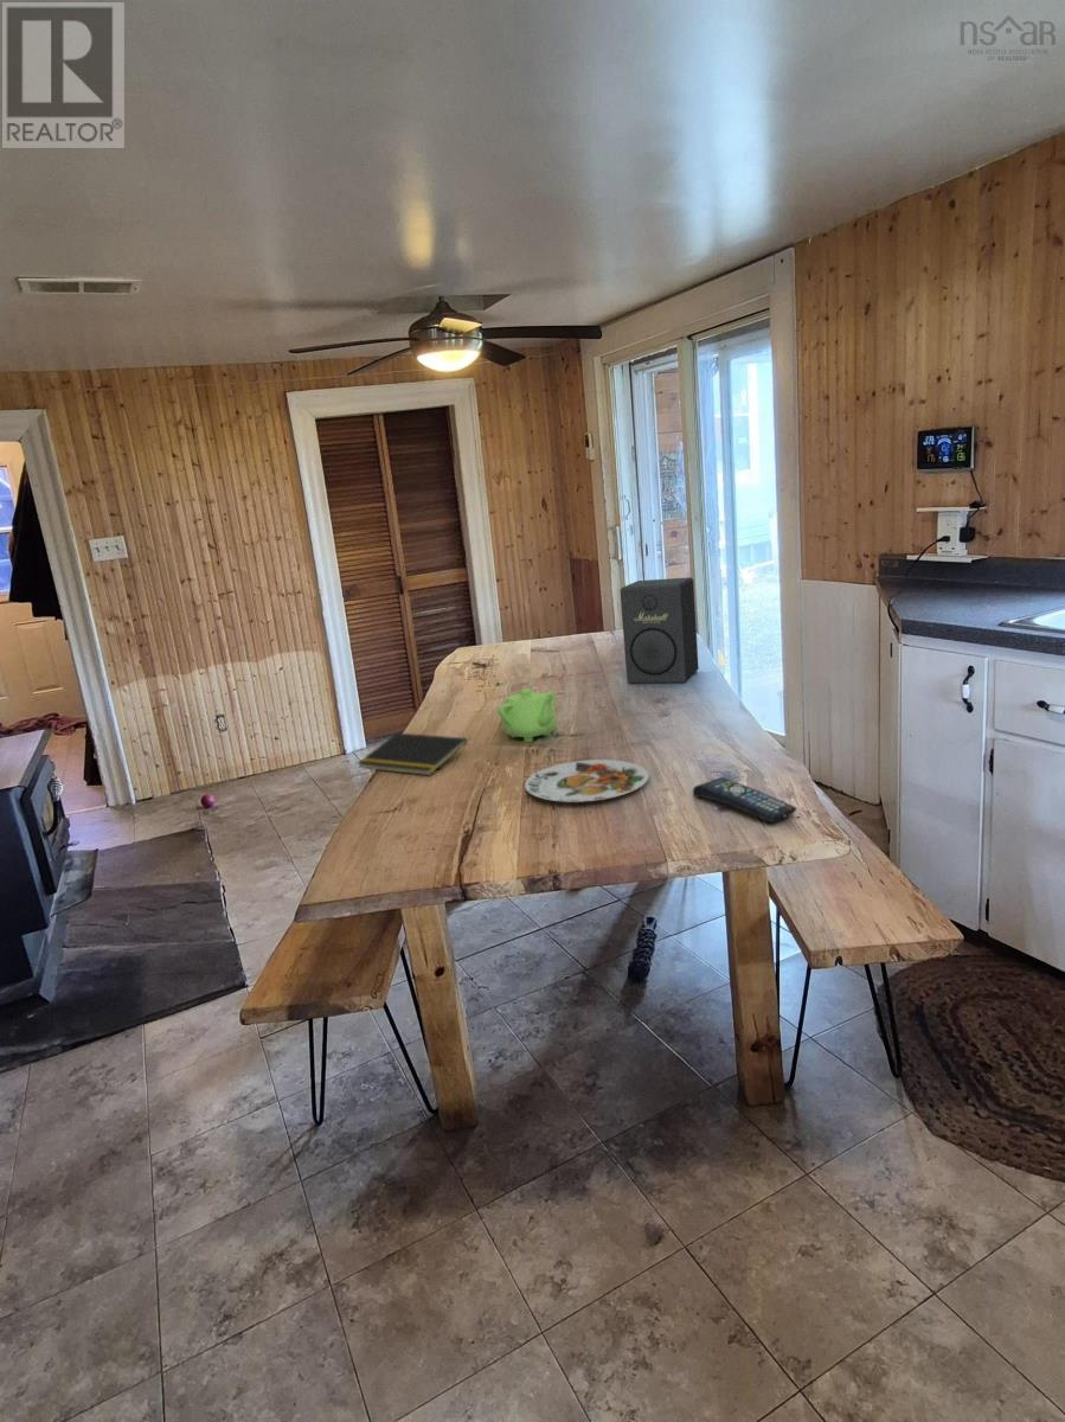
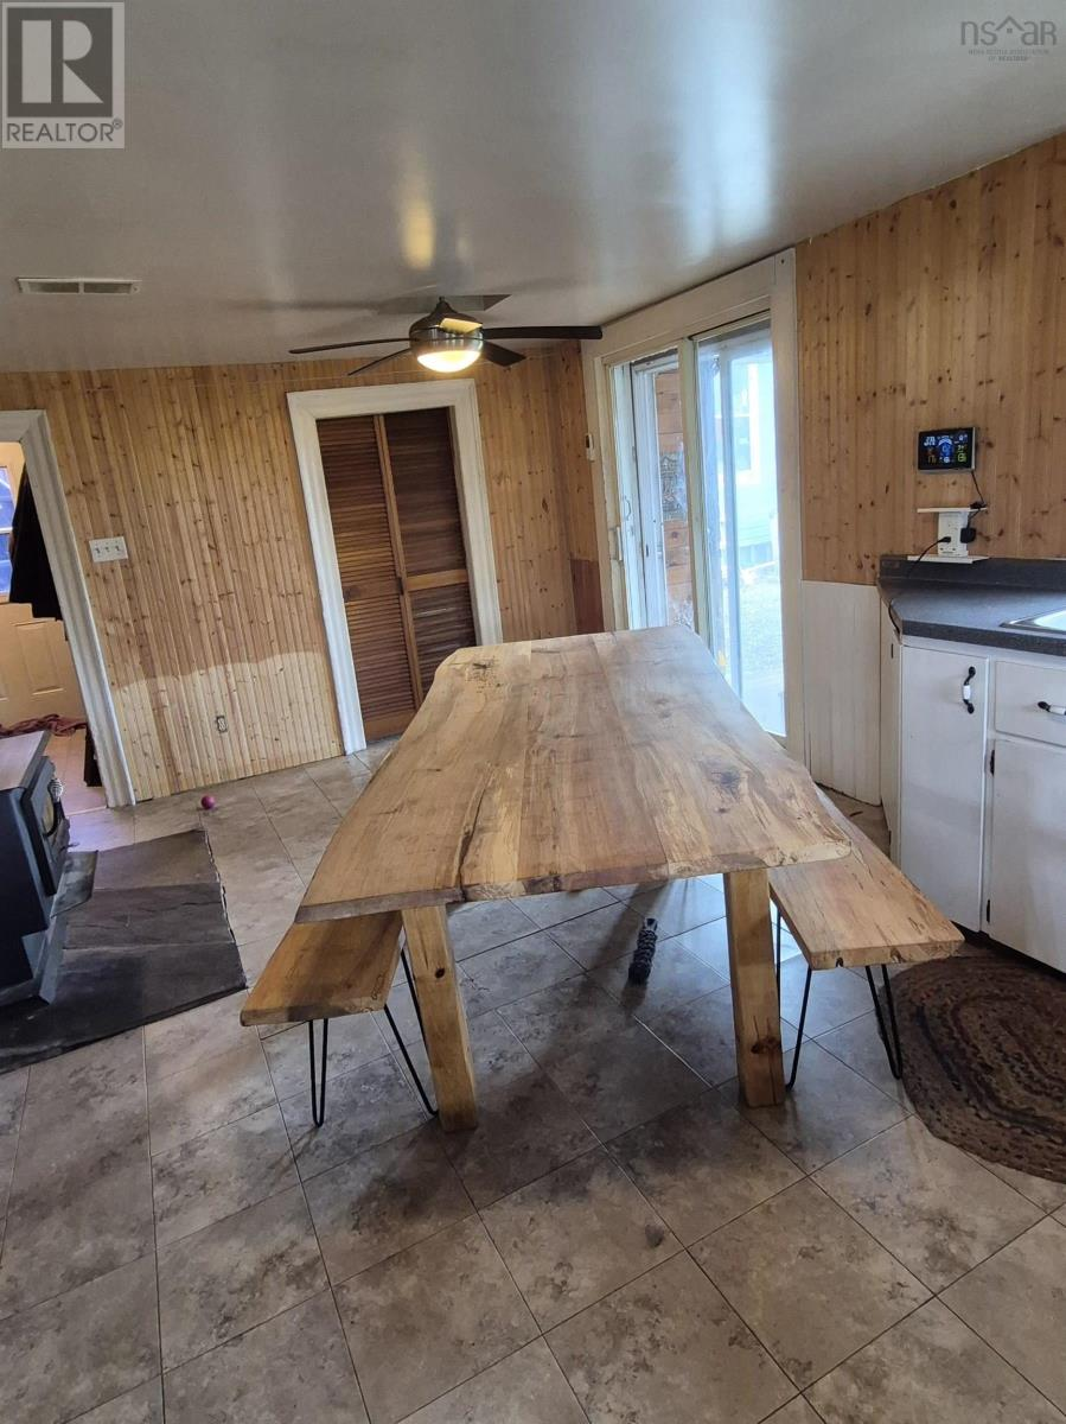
- plate [524,758,650,803]
- notepad [357,732,469,776]
- speaker [618,576,700,685]
- teapot [496,687,558,743]
- remote control [692,776,798,824]
